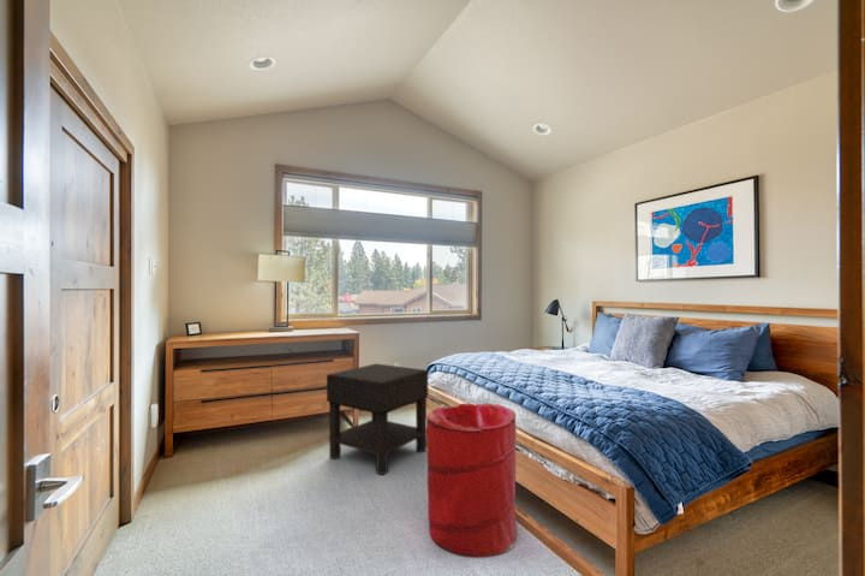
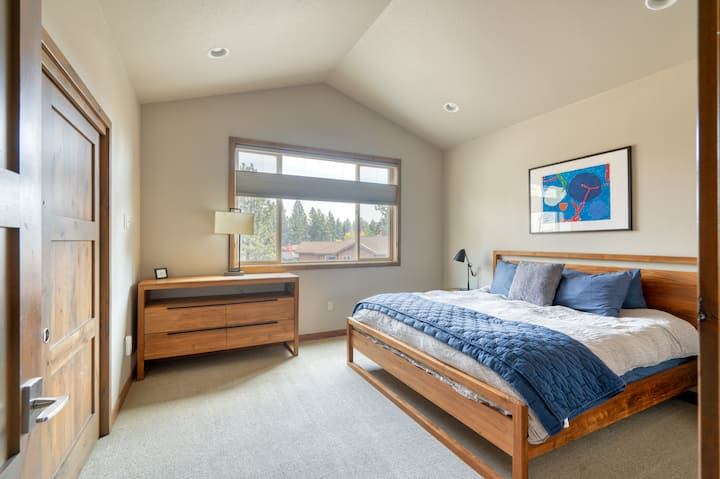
- nightstand [326,362,429,476]
- laundry hamper [426,403,518,558]
